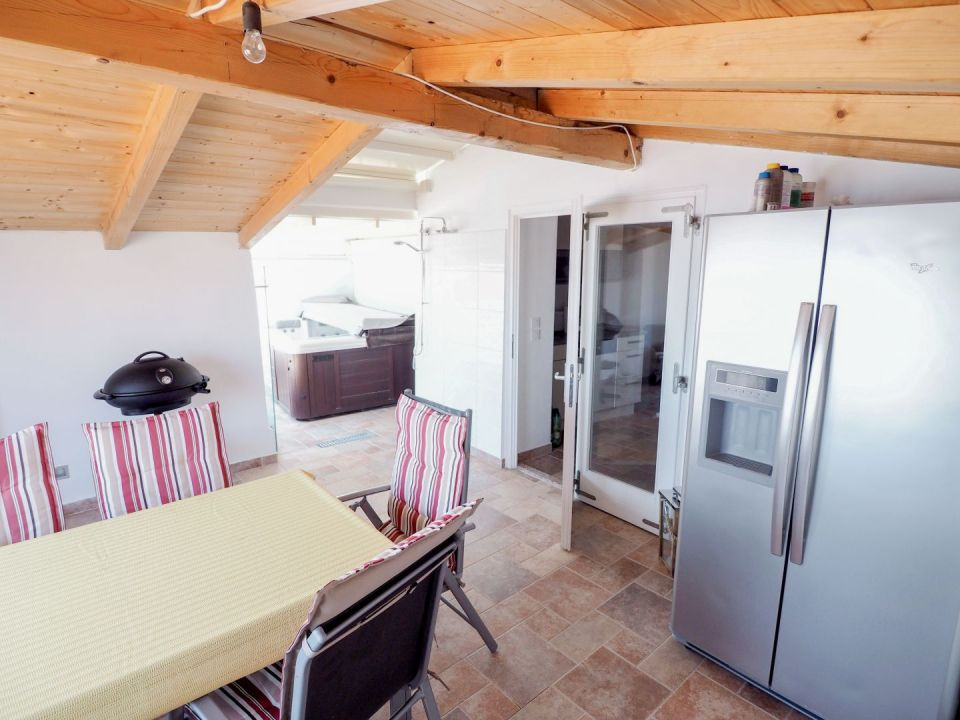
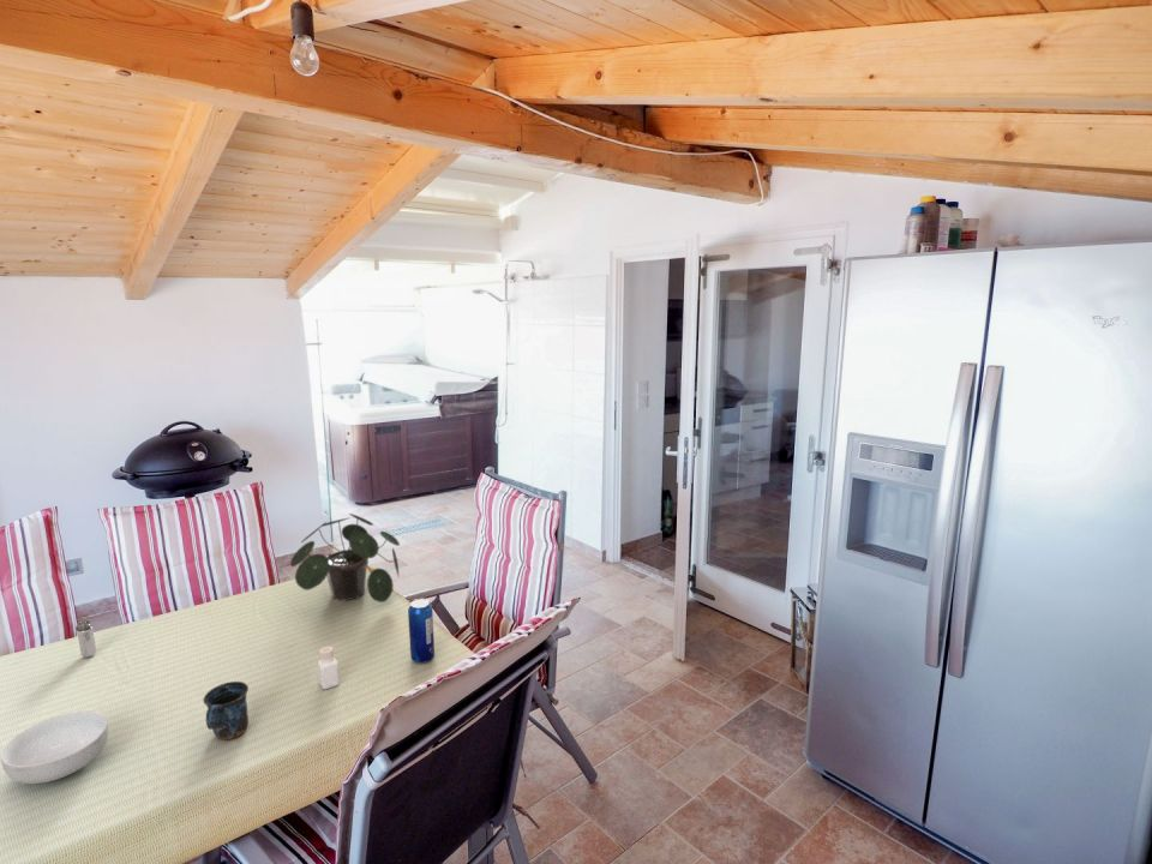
+ pepper shaker [317,646,340,691]
+ beverage can [407,598,436,665]
+ shaker [74,618,97,659]
+ mug [202,680,250,740]
+ potted plant [289,512,401,604]
+ cereal bowl [0,709,110,785]
